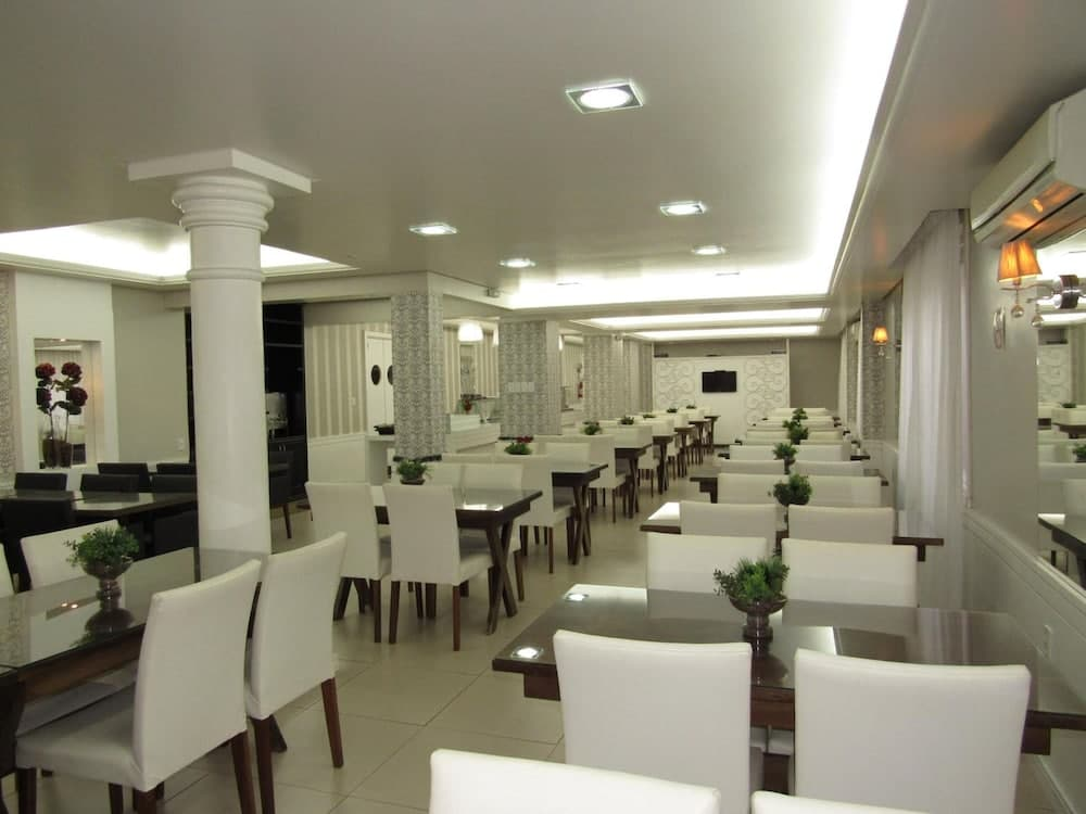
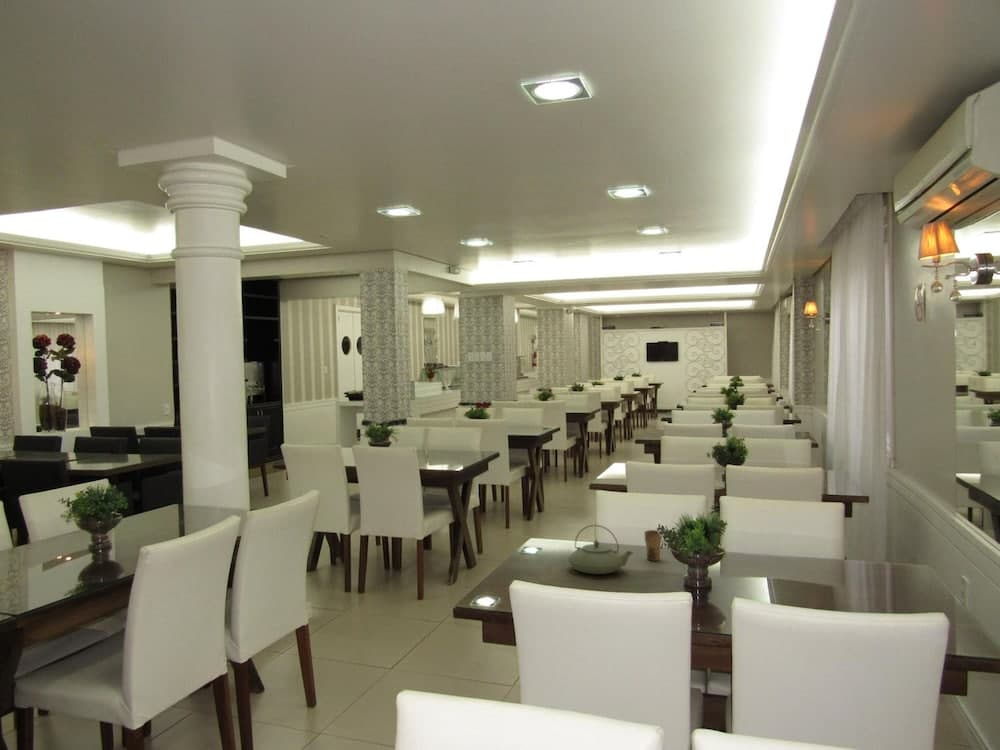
+ cup [643,529,663,562]
+ teapot [567,524,634,575]
